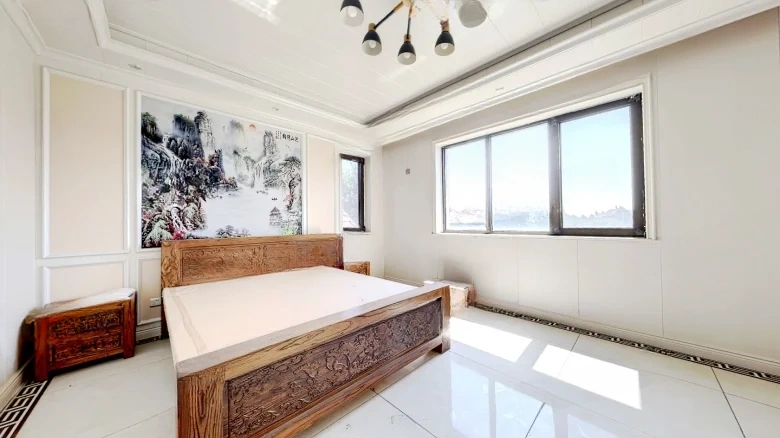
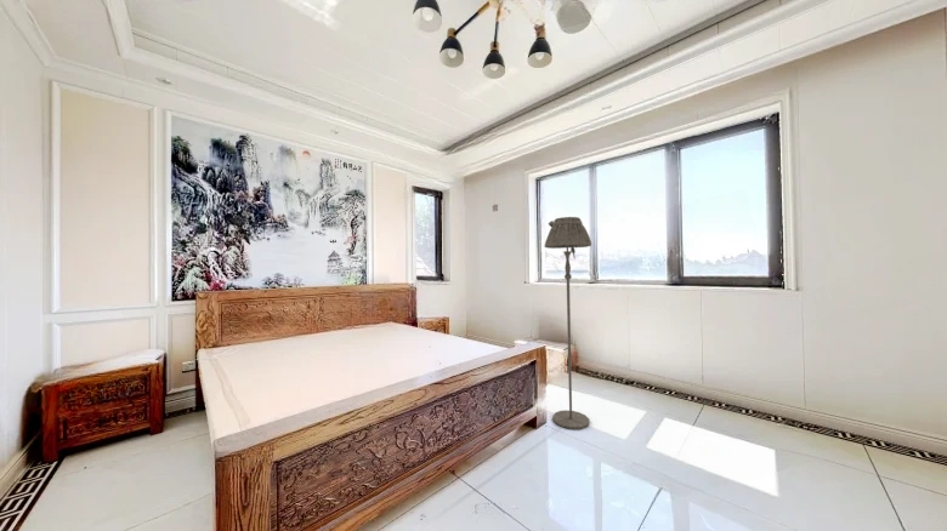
+ floor lamp [544,216,592,430]
